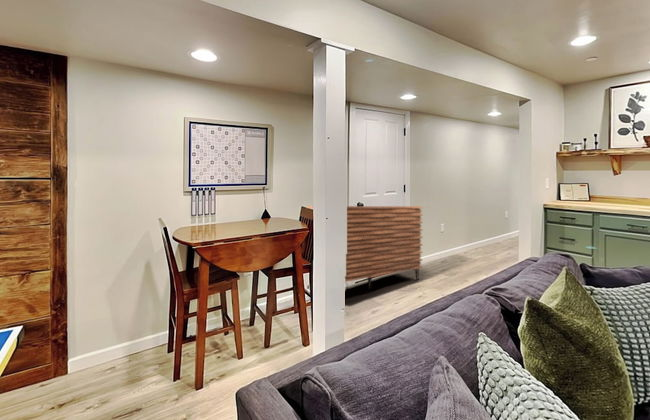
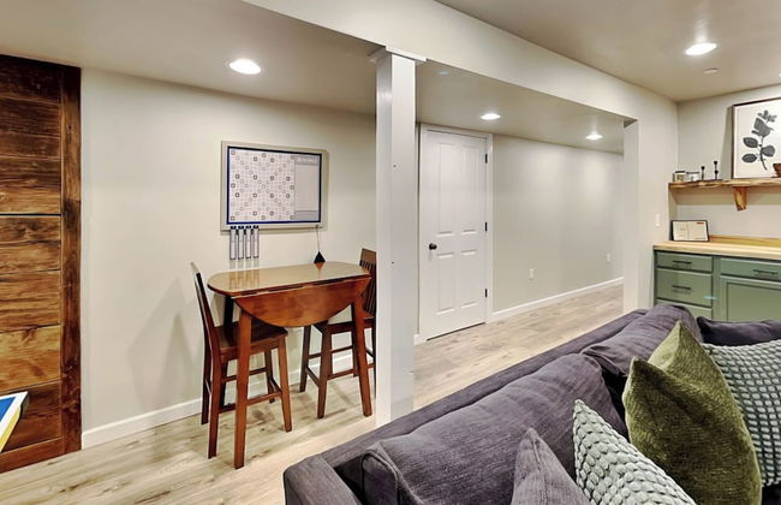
- sideboard [306,205,424,290]
